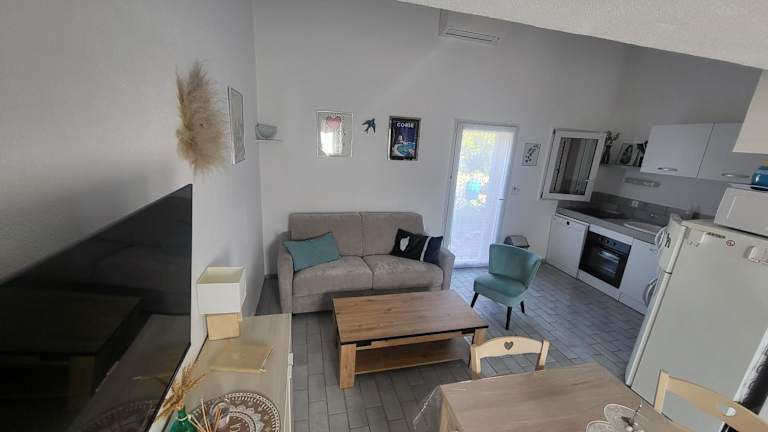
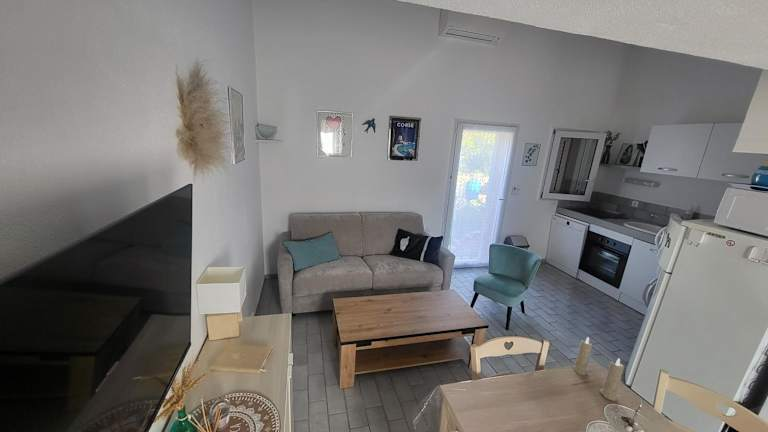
+ candle [571,336,625,402]
